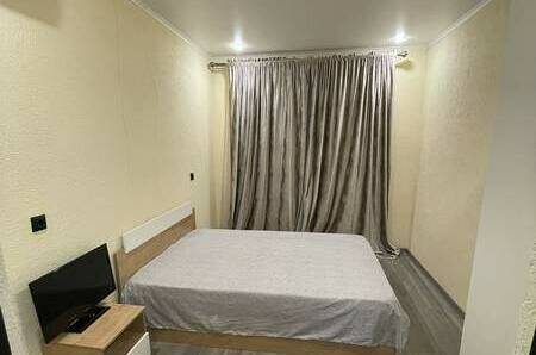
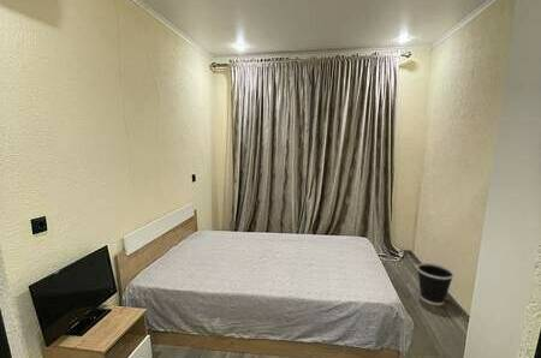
+ wastebasket [416,262,456,306]
